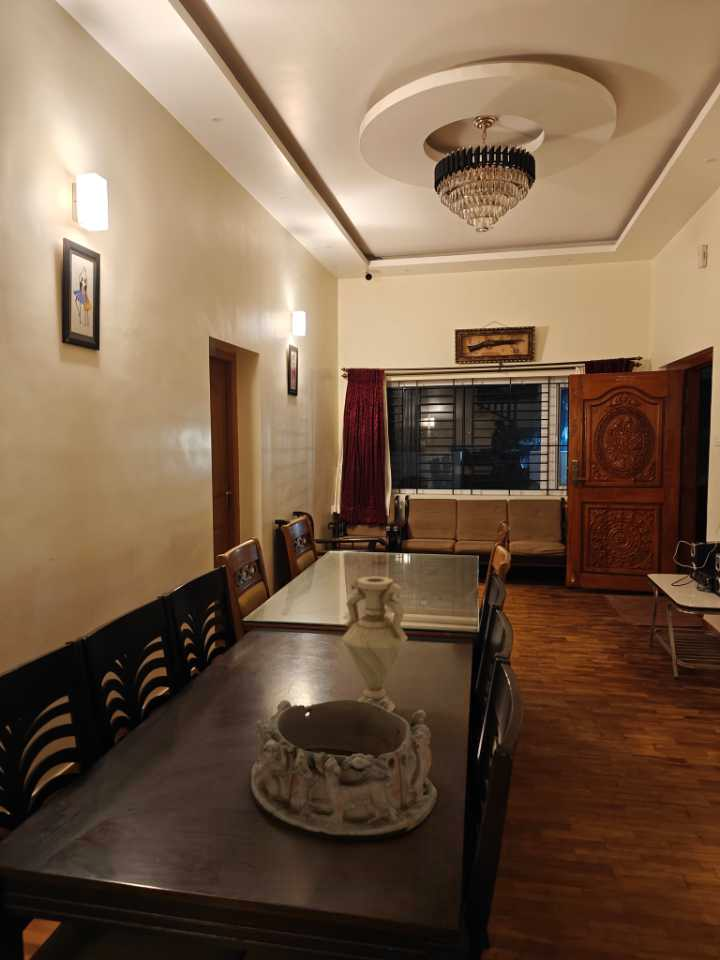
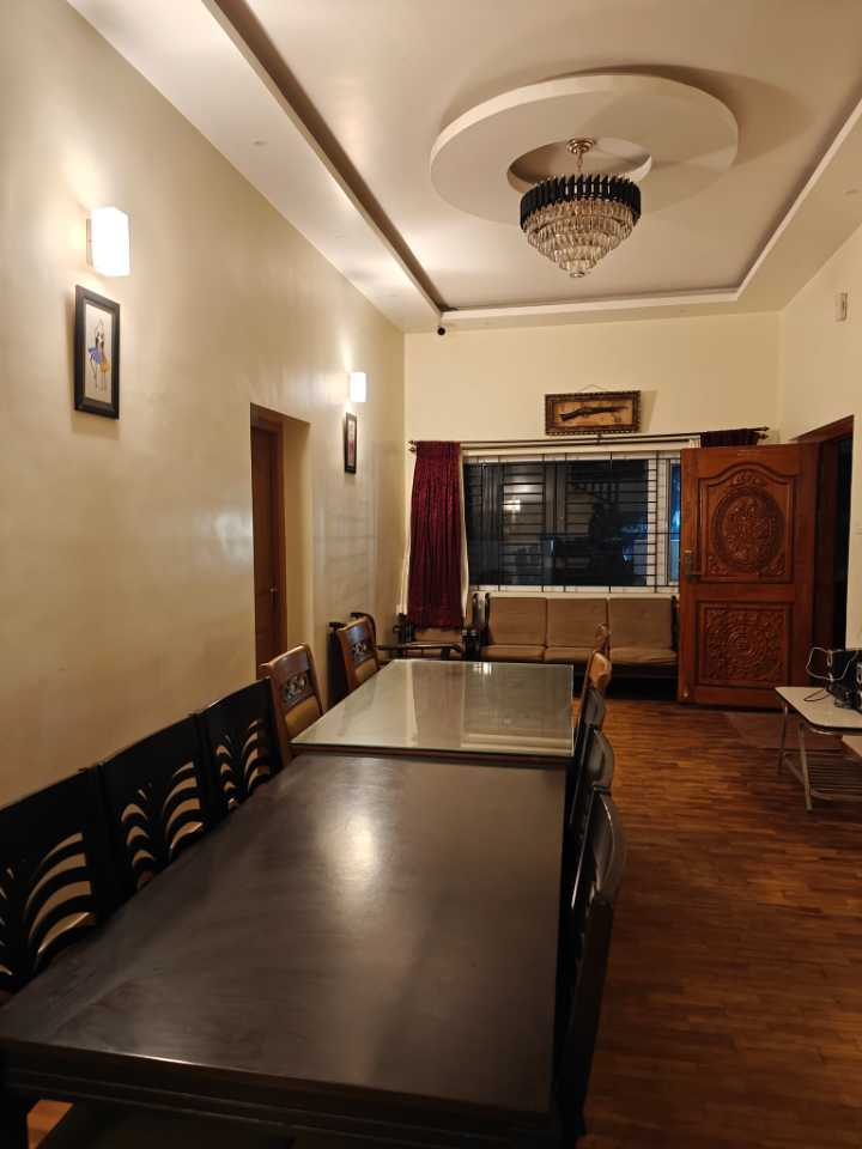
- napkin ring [249,699,438,840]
- vase [341,575,409,712]
